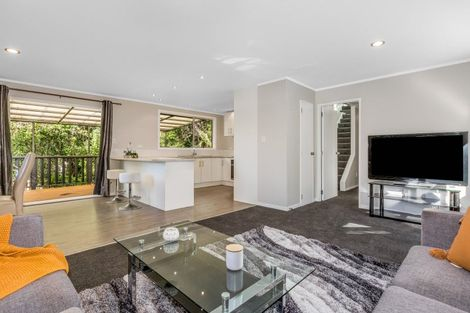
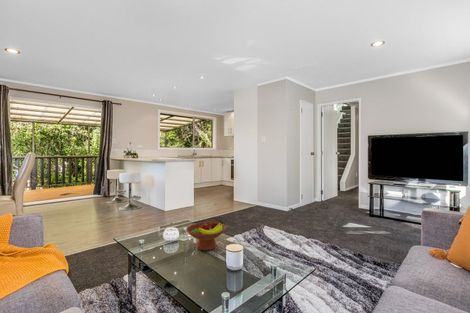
+ fruit bowl [185,219,227,251]
